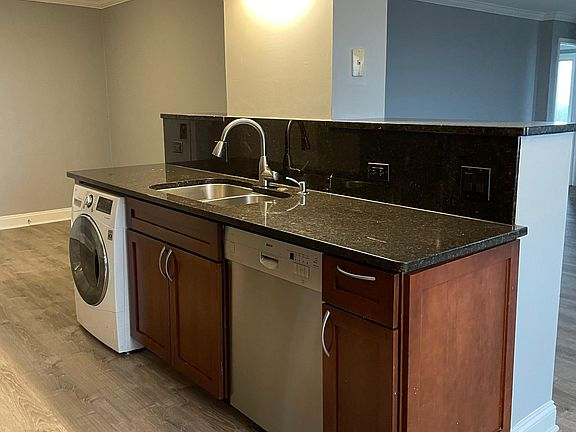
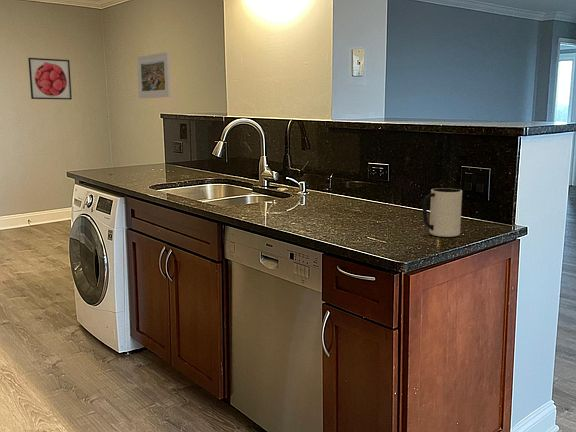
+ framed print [136,51,172,99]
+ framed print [27,57,73,101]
+ pitcher [422,187,463,238]
